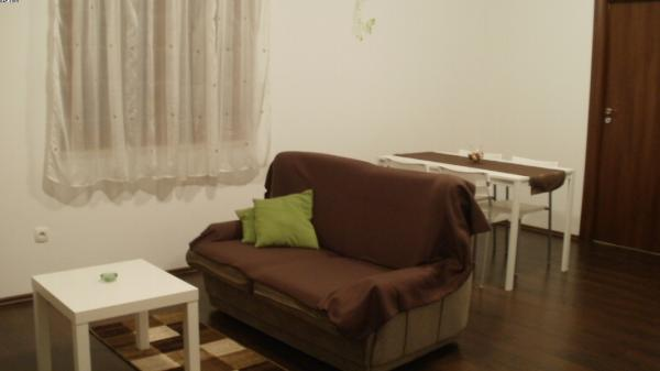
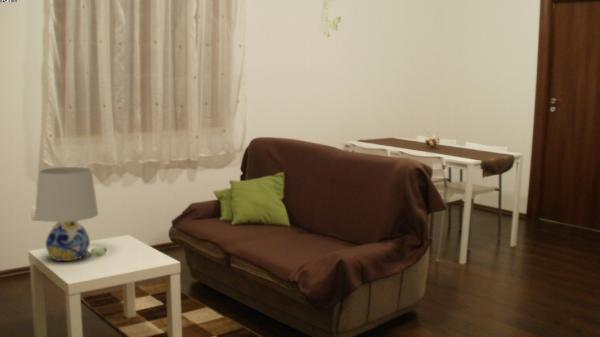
+ table lamp [34,166,99,262]
